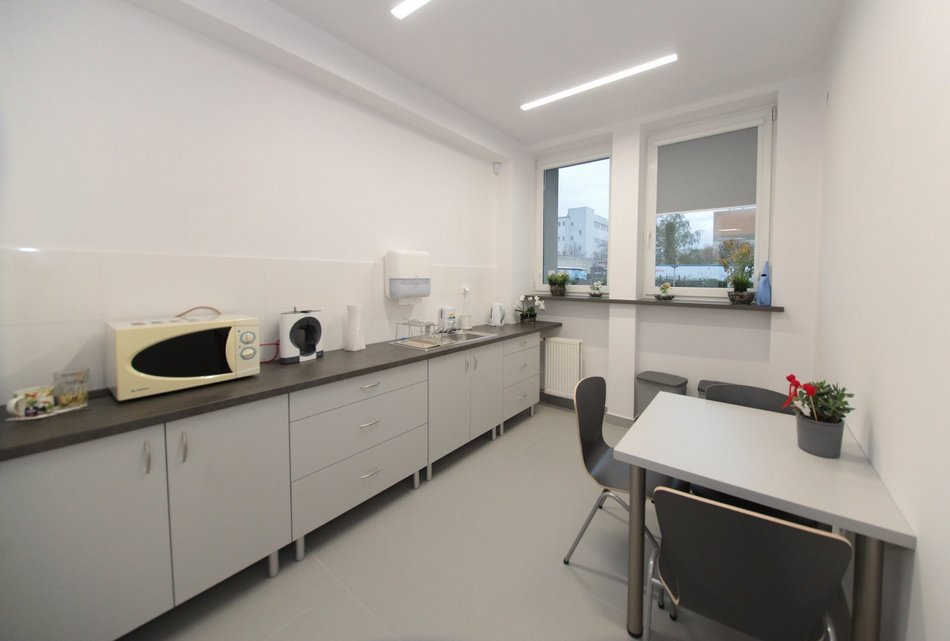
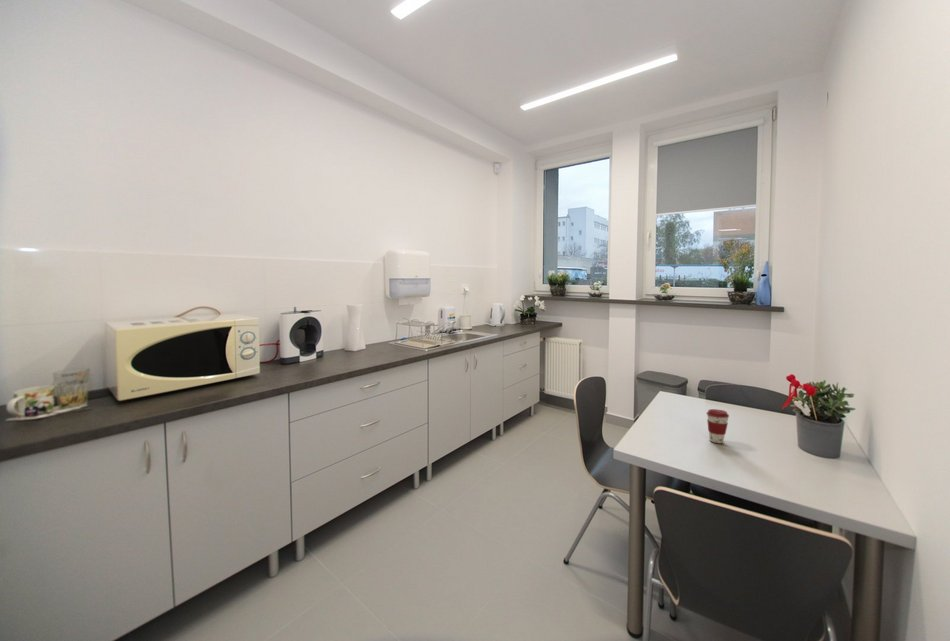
+ coffee cup [705,408,730,444]
